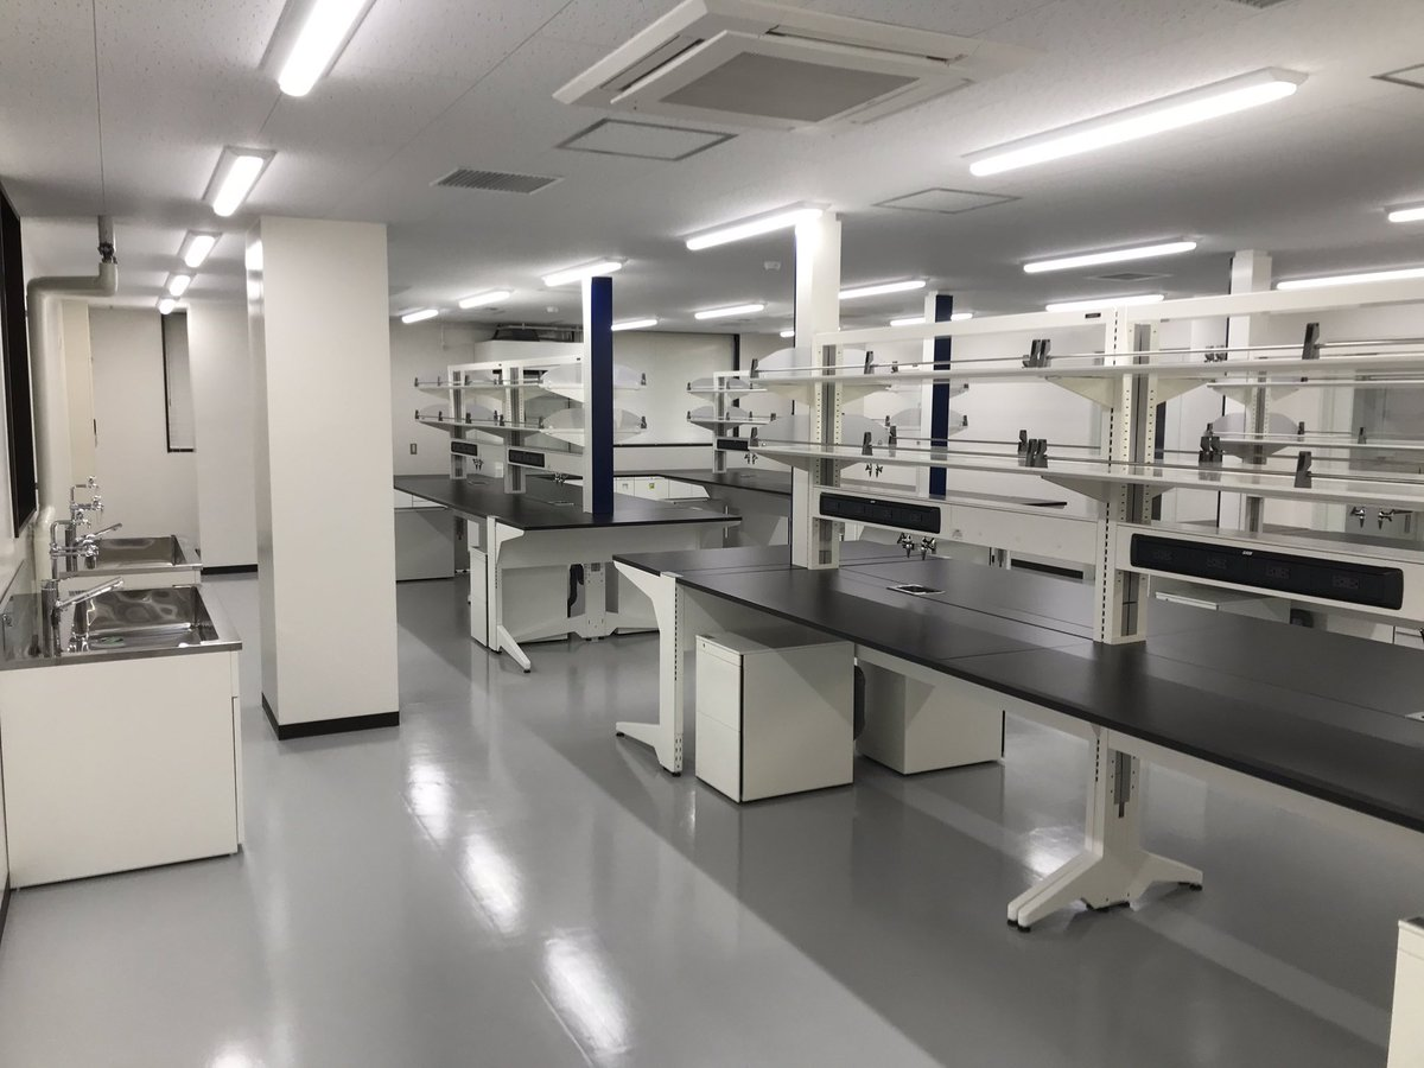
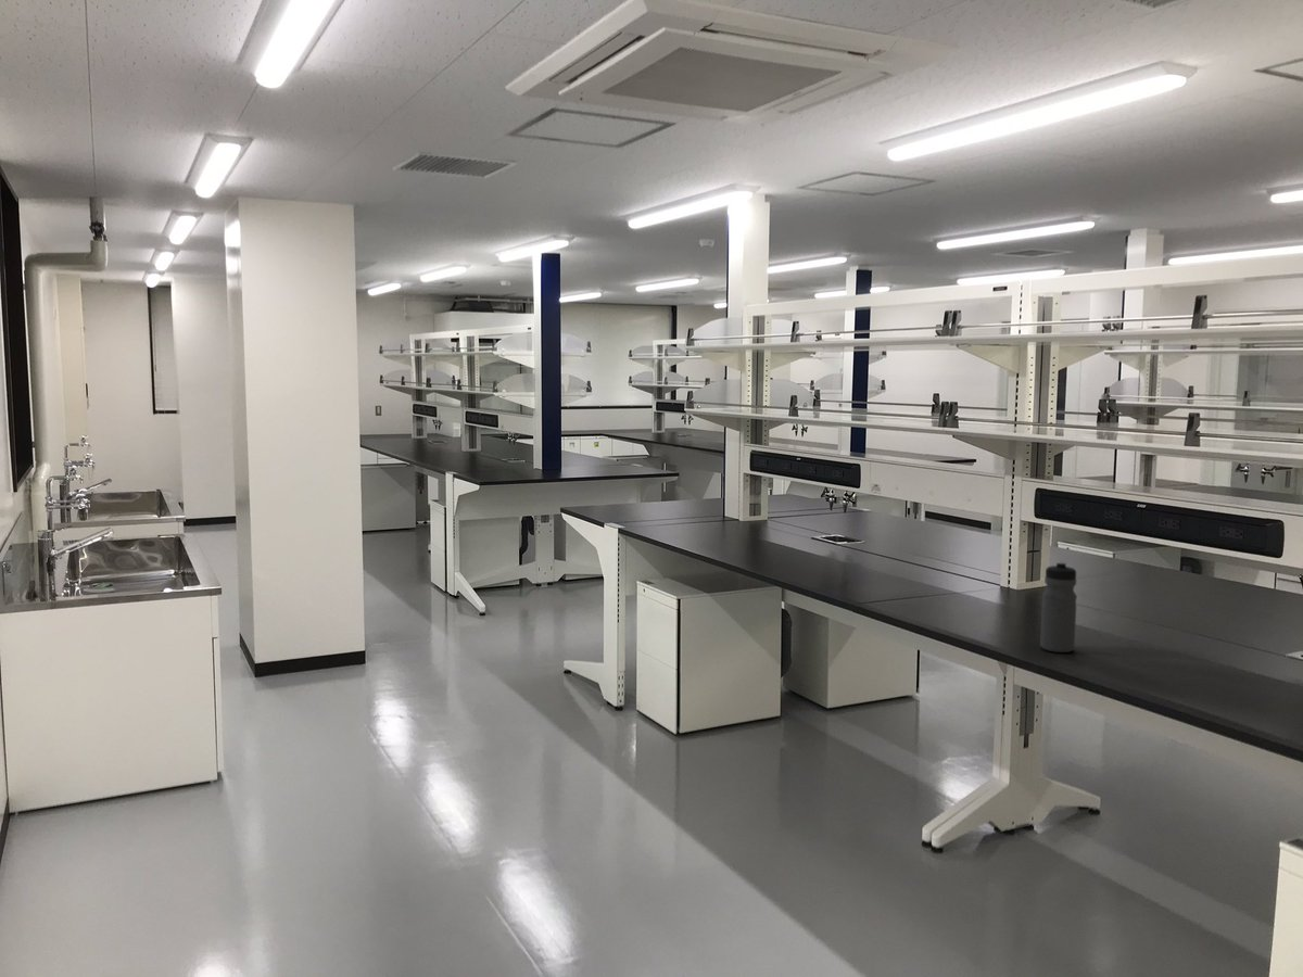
+ water bottle [1039,560,1078,654]
